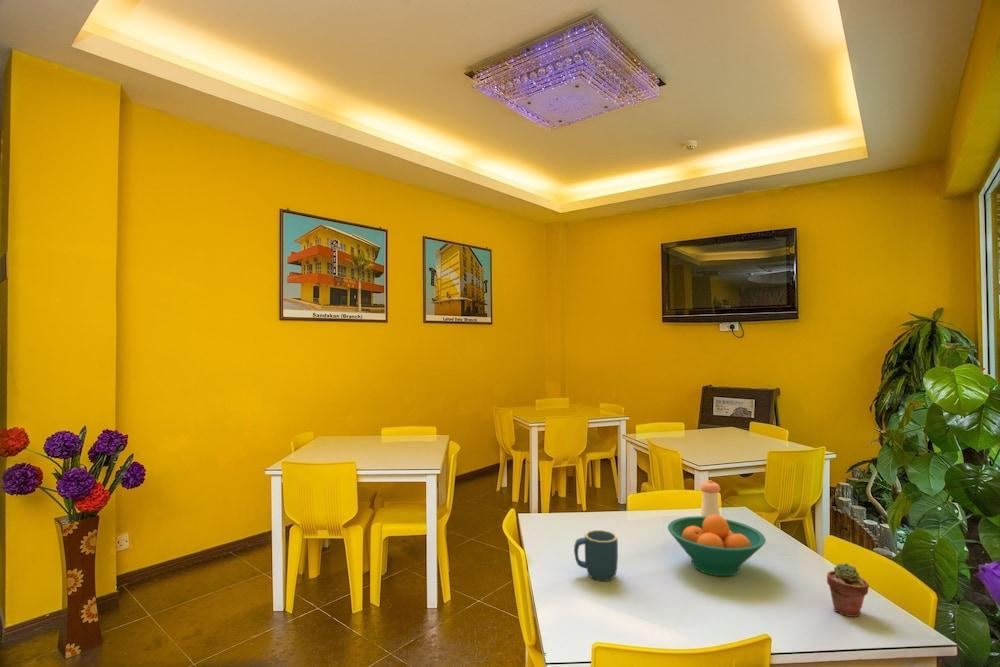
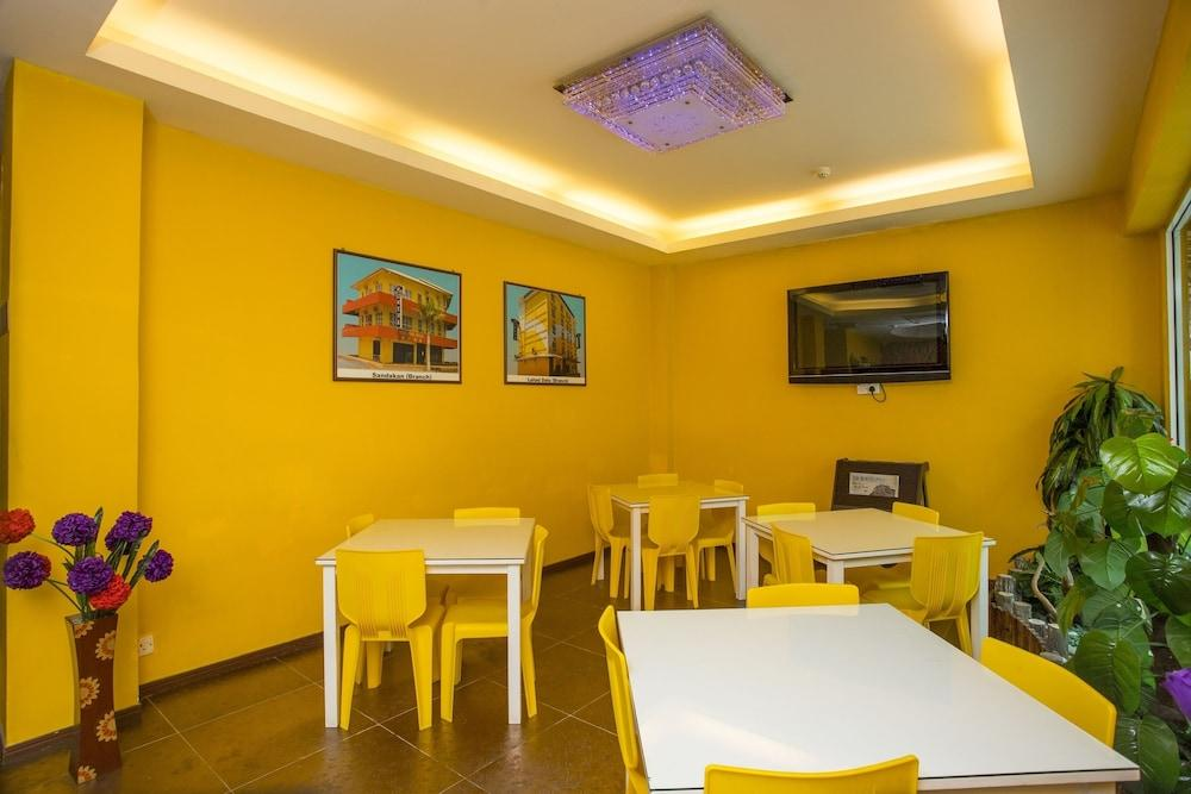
- pepper shaker [699,479,721,517]
- potted succulent [826,562,870,618]
- fruit bowl [667,514,767,577]
- mug [573,529,619,582]
